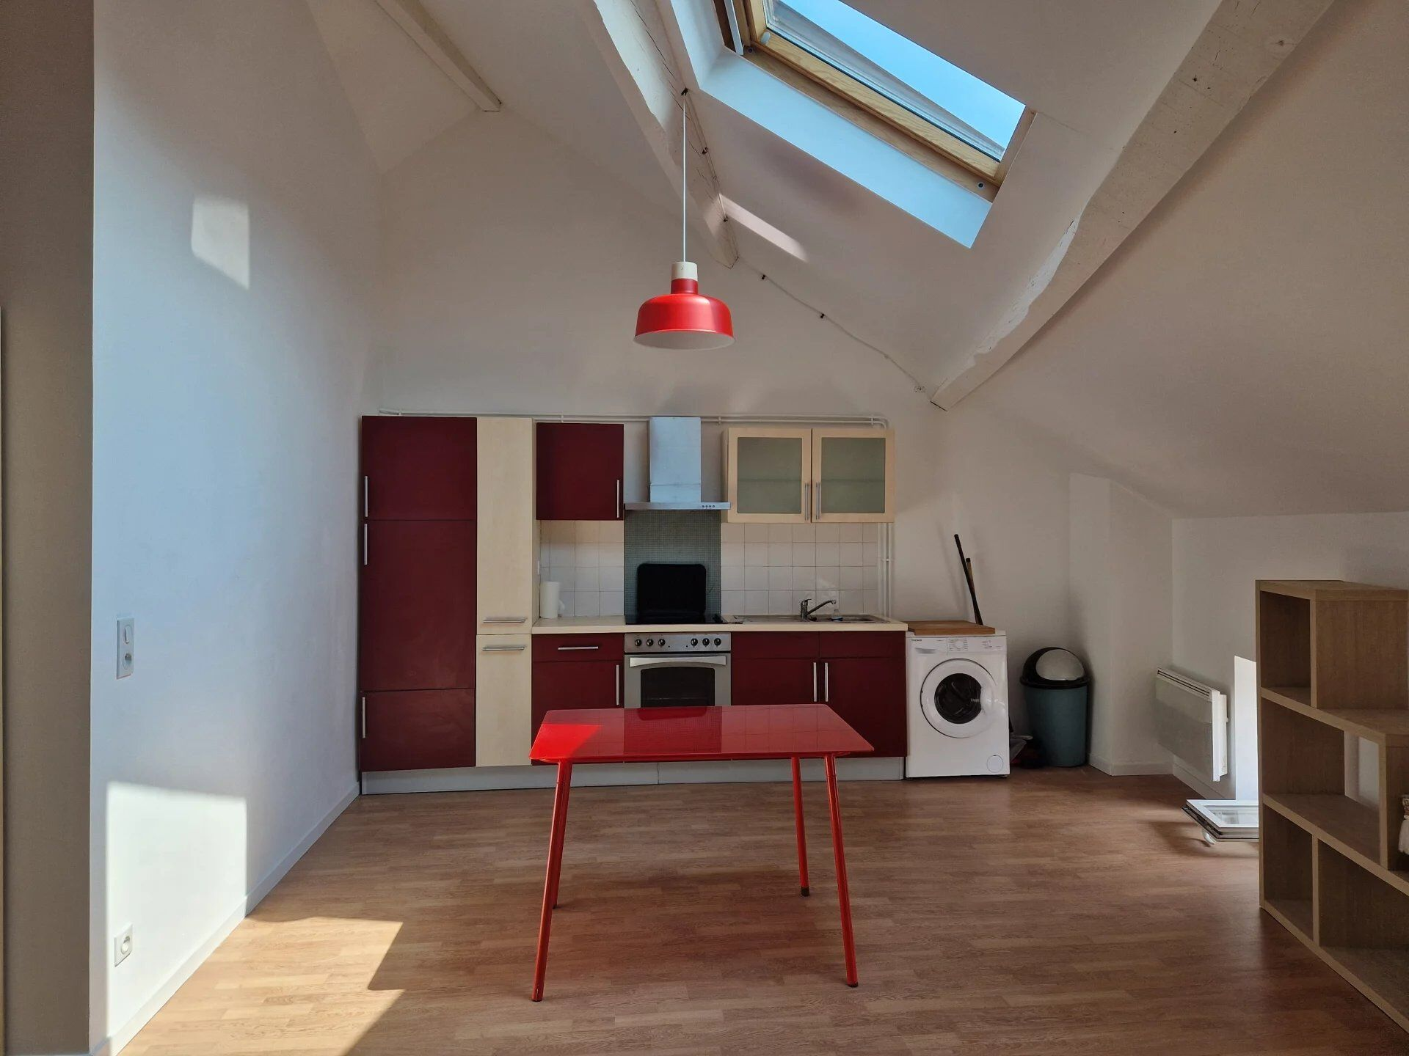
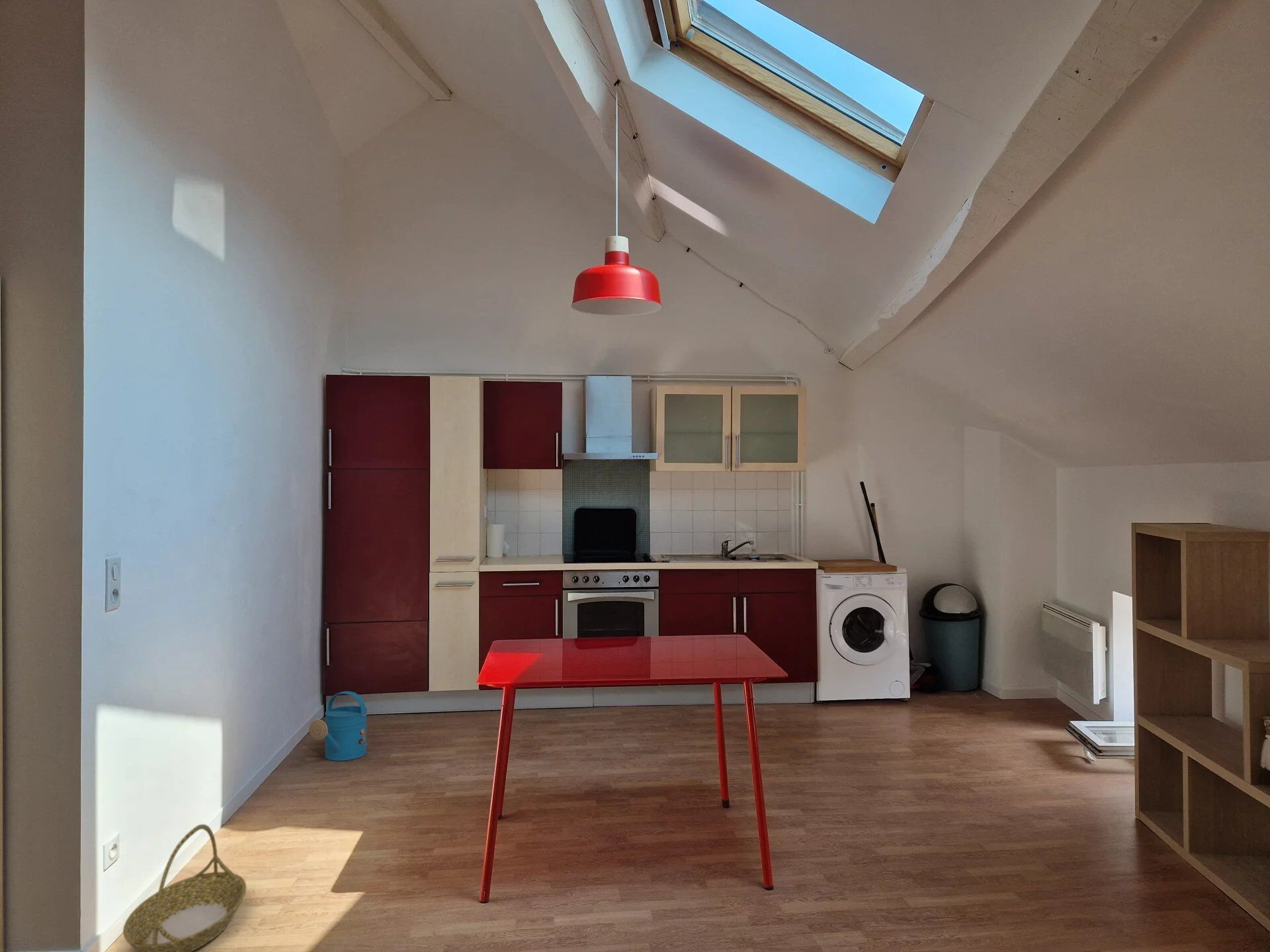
+ watering can [308,691,368,762]
+ basket [122,824,247,952]
